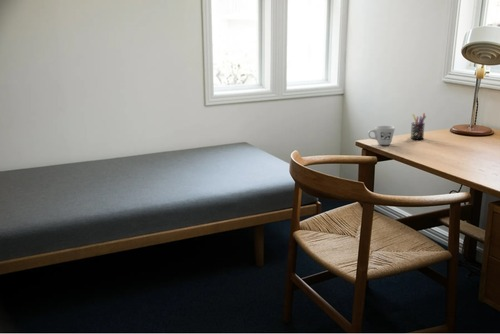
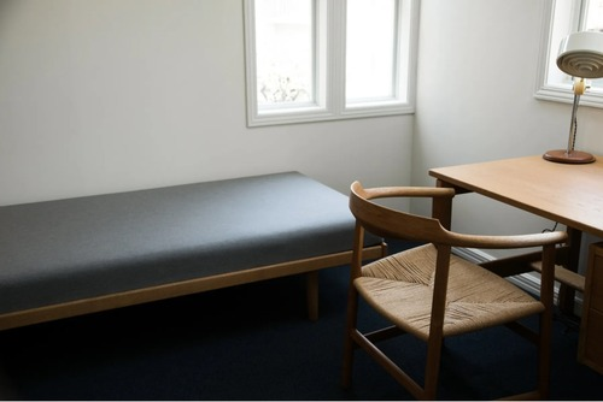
- pen holder [409,112,427,140]
- mug [367,125,396,146]
